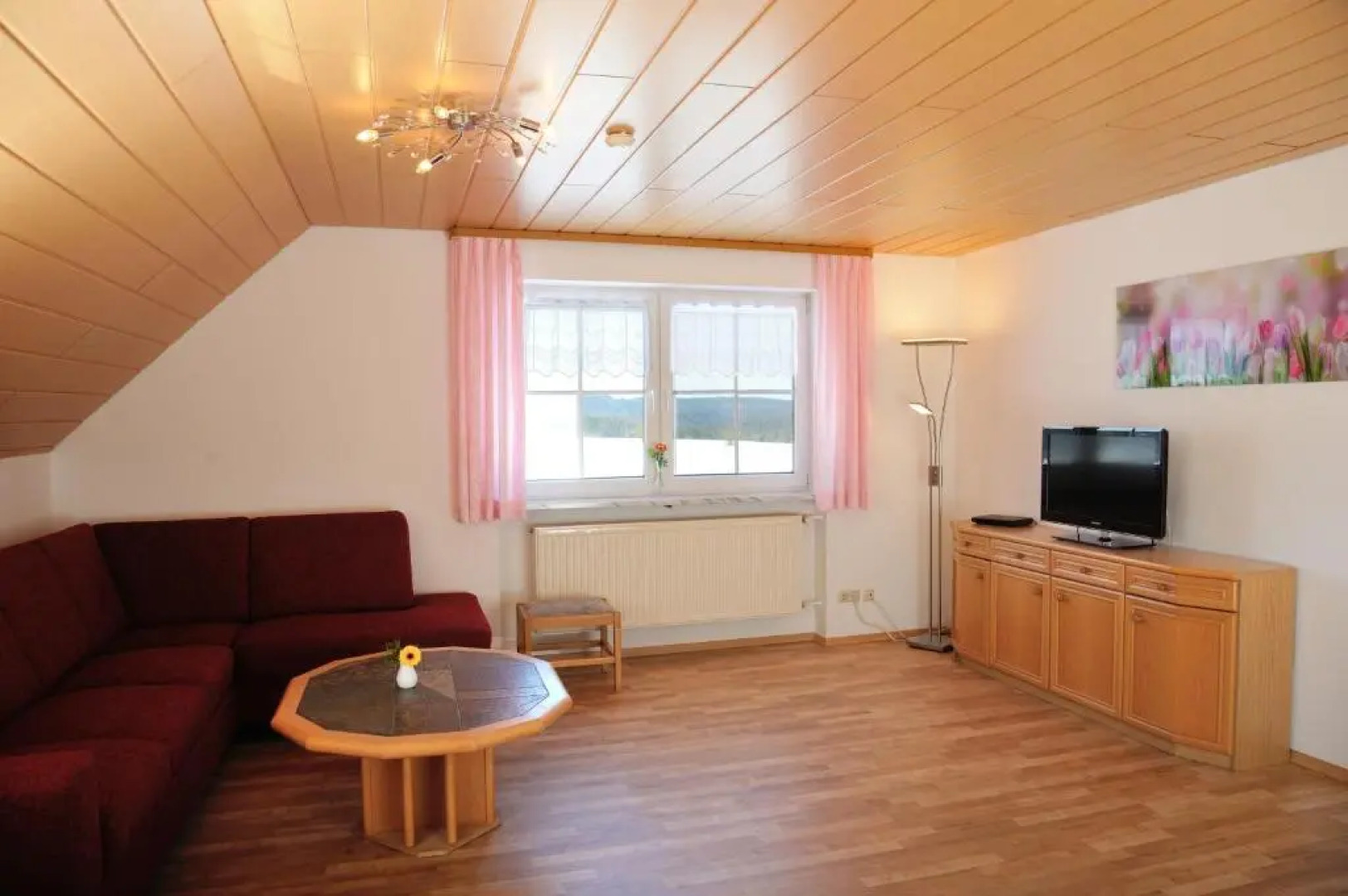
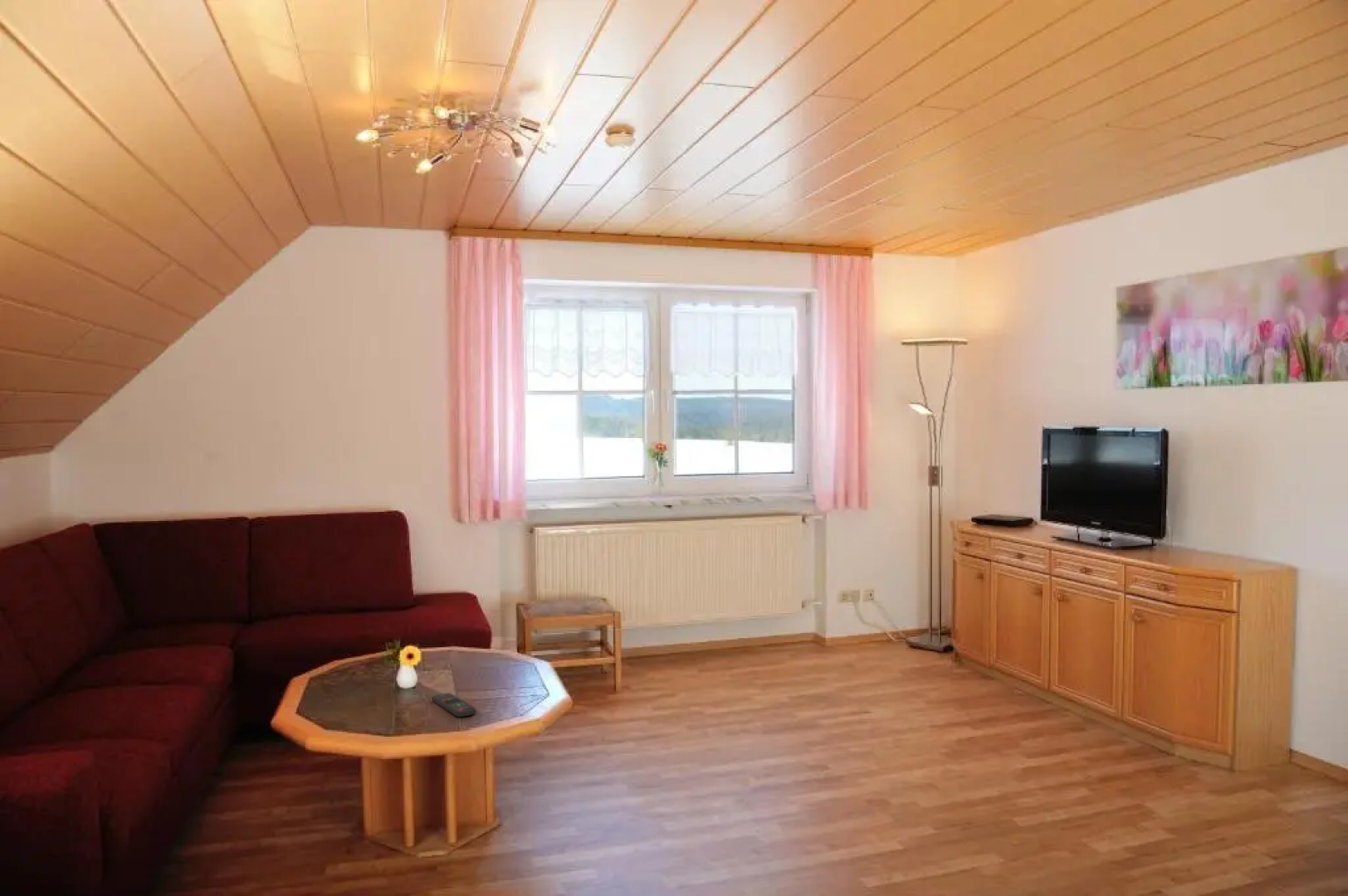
+ remote control [432,692,476,718]
